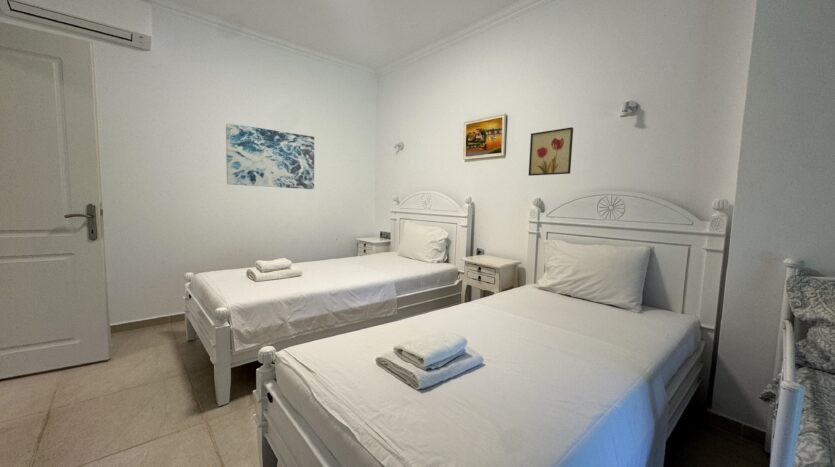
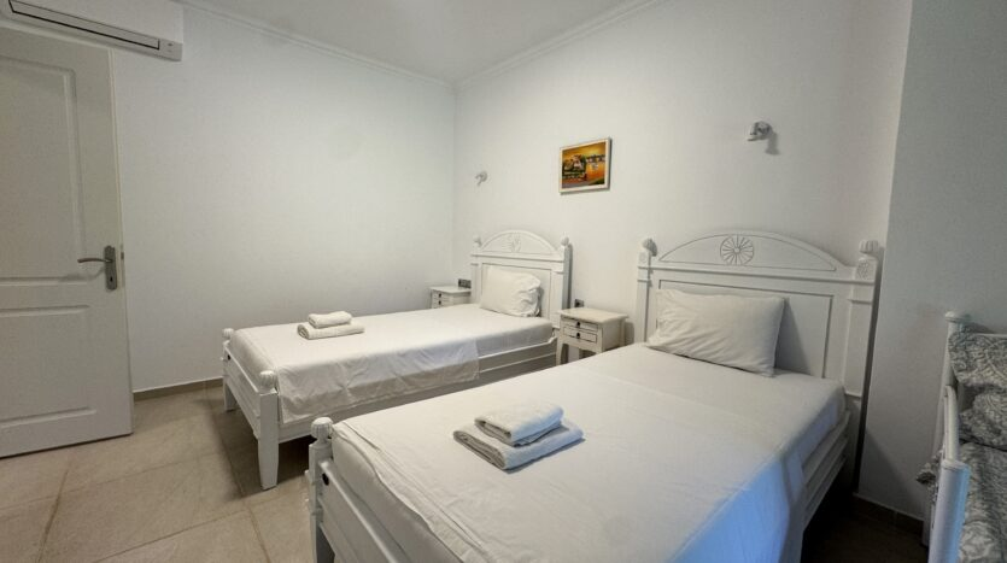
- wall art [528,126,574,177]
- wall art [225,122,315,190]
